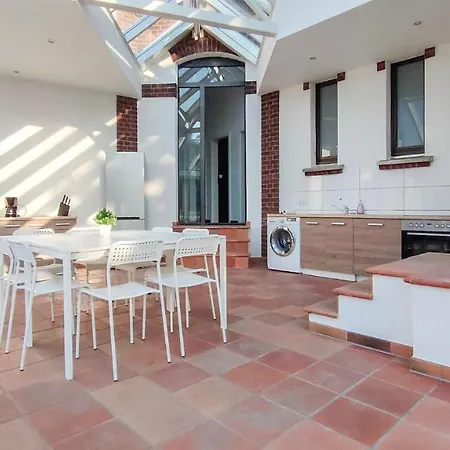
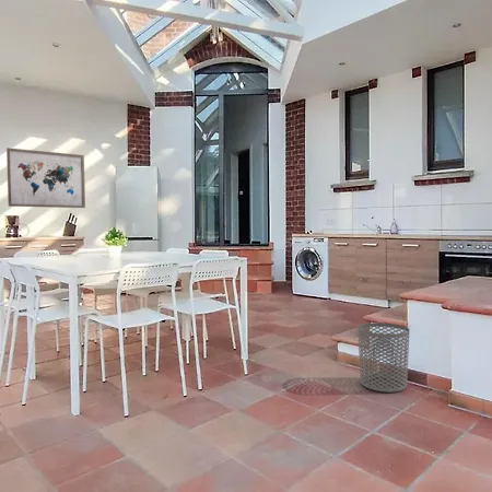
+ wall art [5,147,86,209]
+ waste bin [356,321,411,394]
